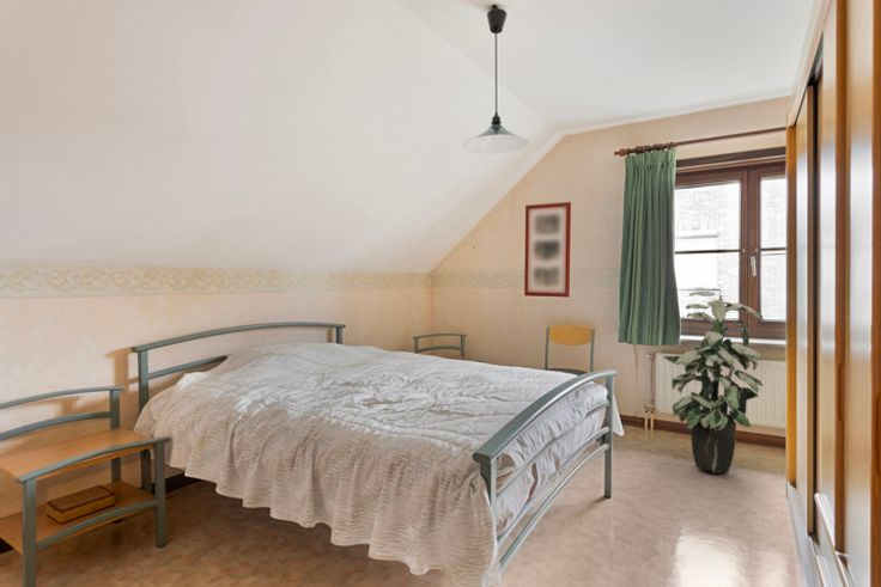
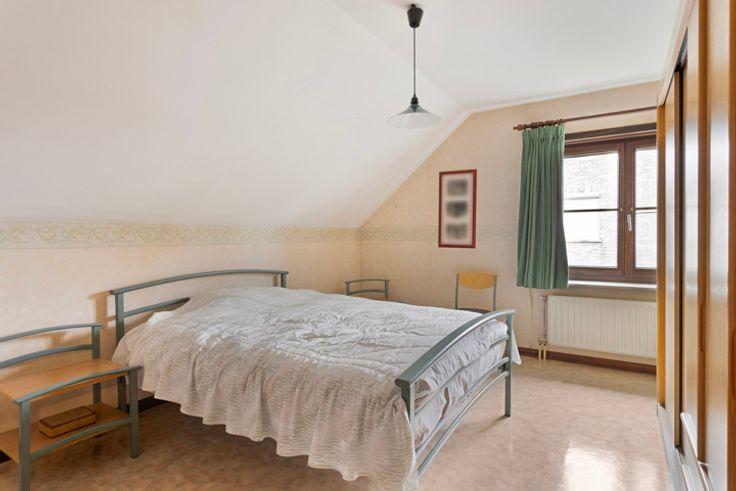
- indoor plant [662,289,765,475]
